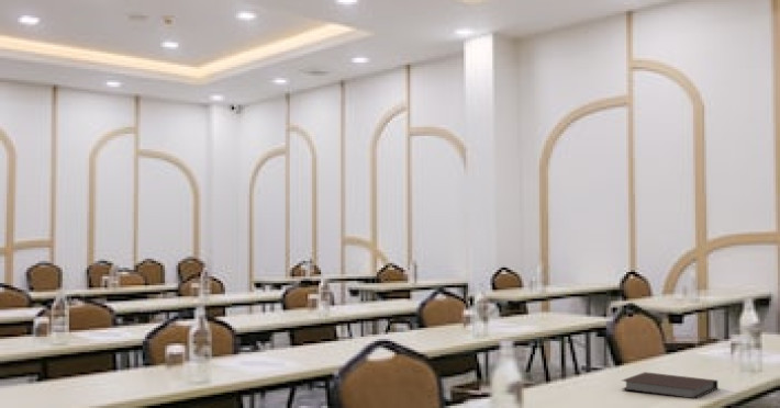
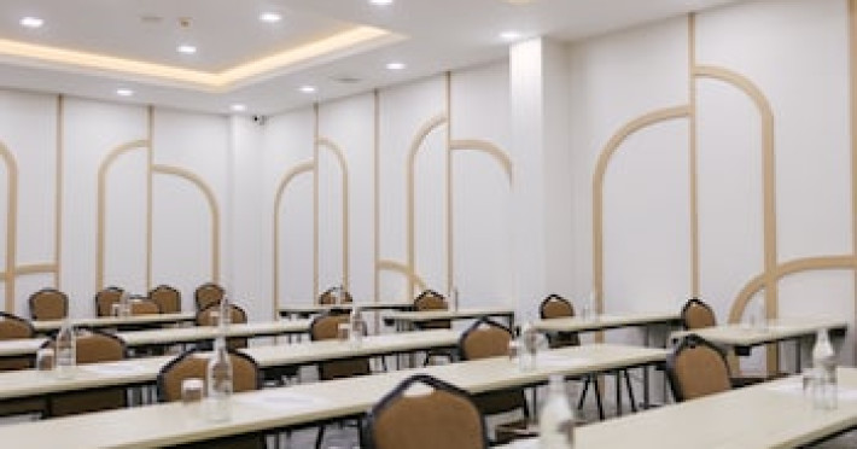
- notebook [621,371,718,400]
